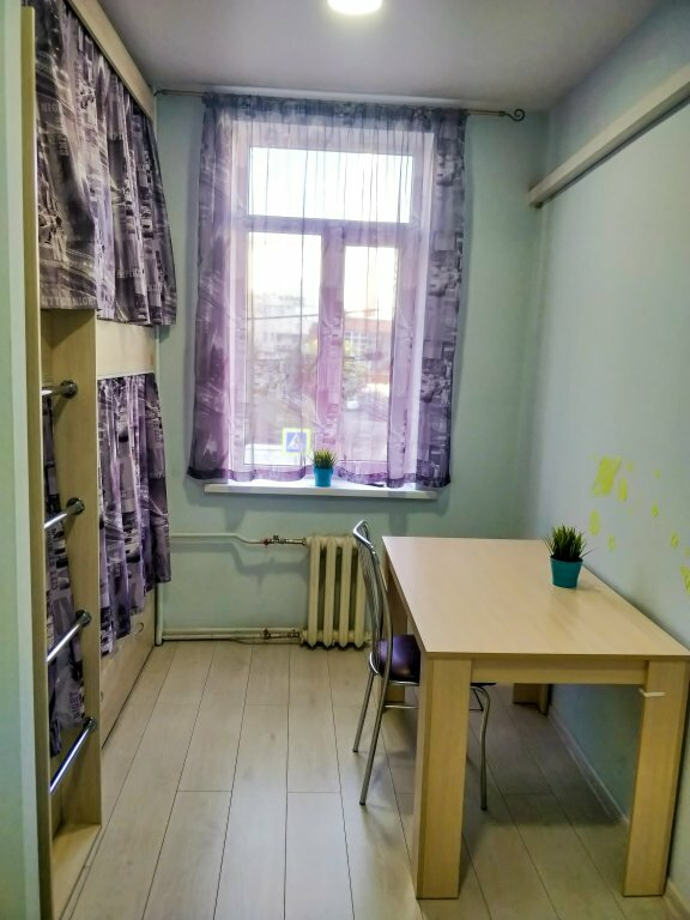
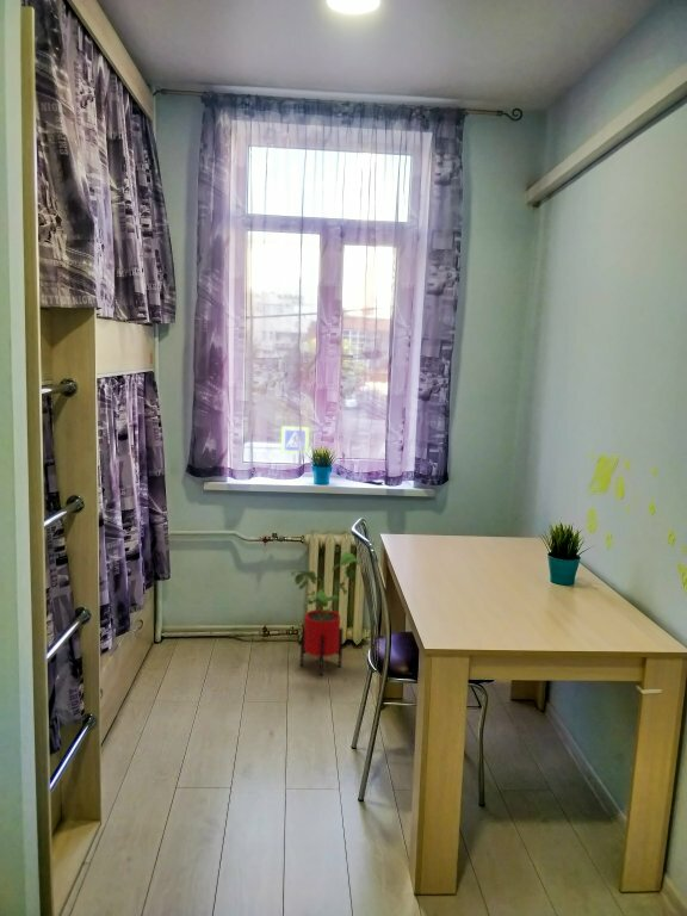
+ house plant [290,551,360,676]
